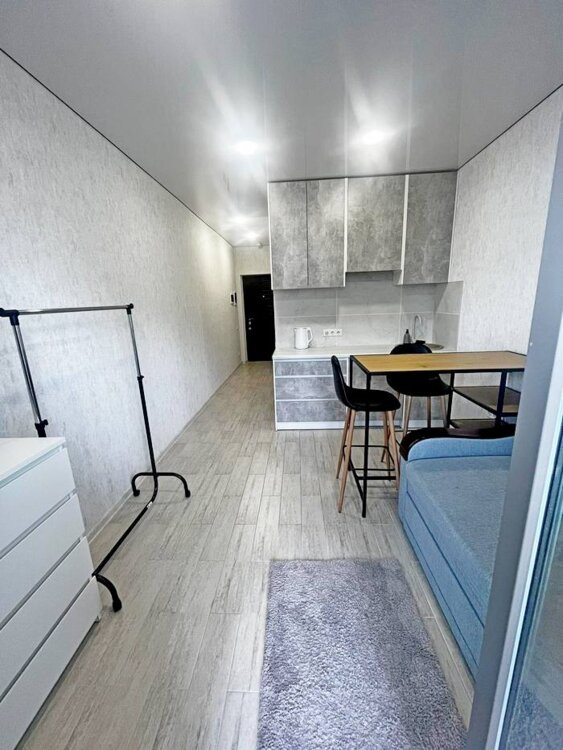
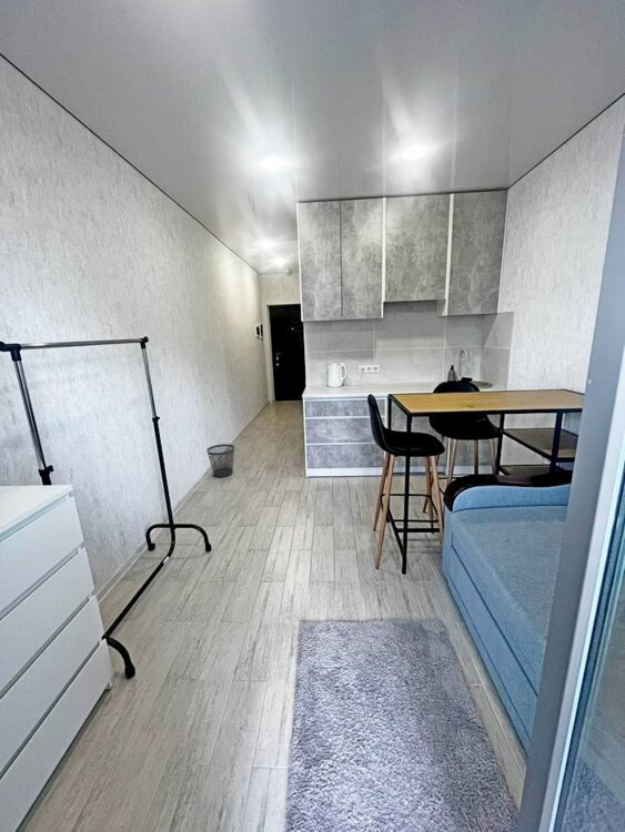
+ wastebasket [205,443,235,478]
